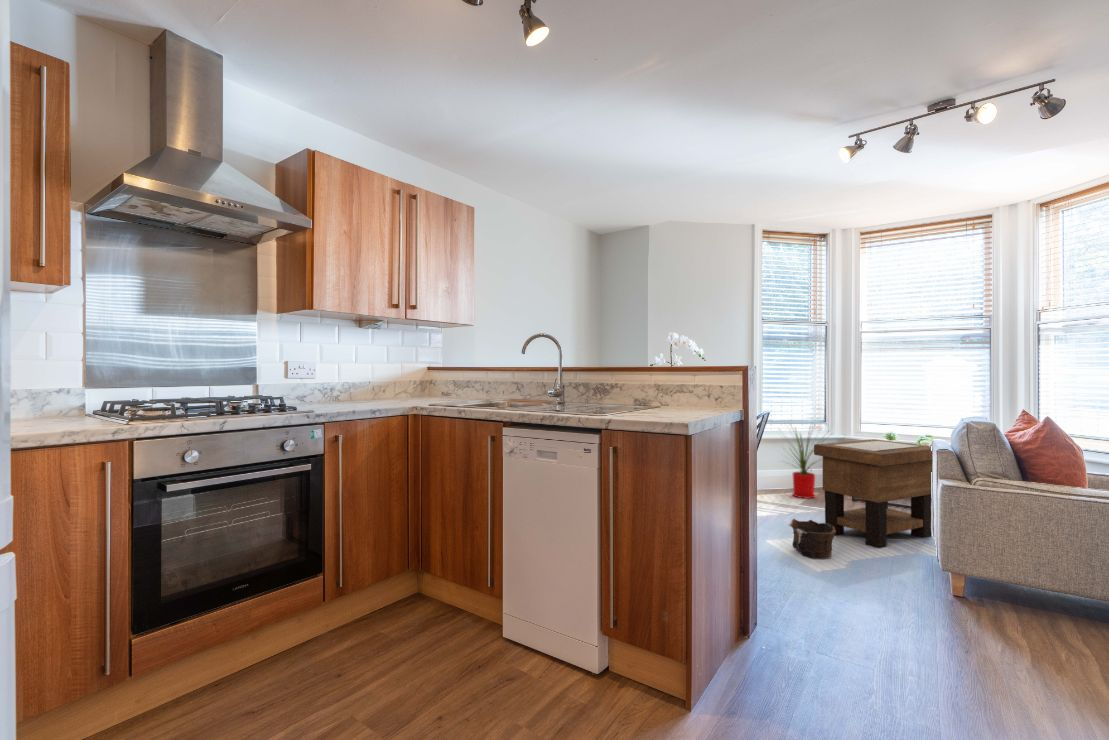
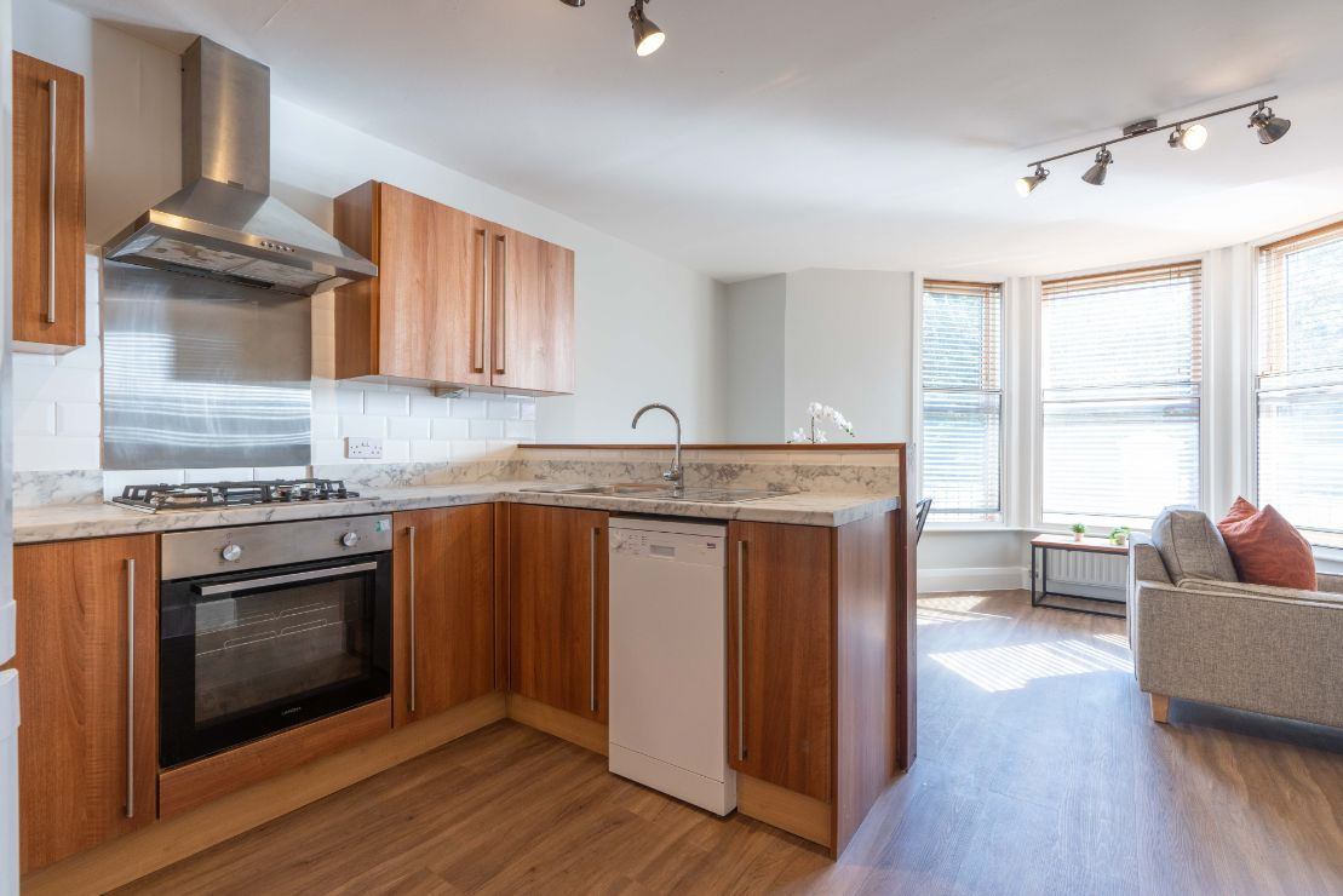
- house plant [773,422,833,500]
- clay pot [788,518,836,560]
- side table [813,438,933,549]
